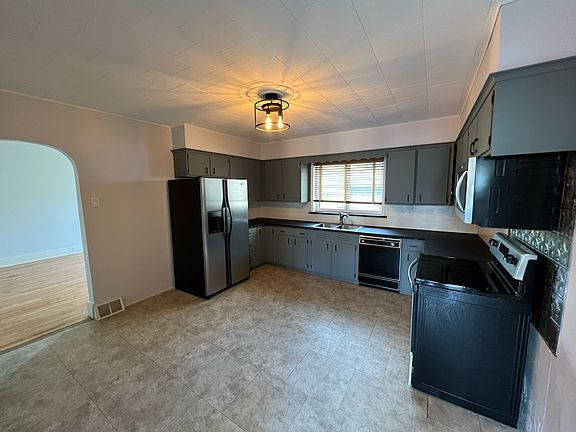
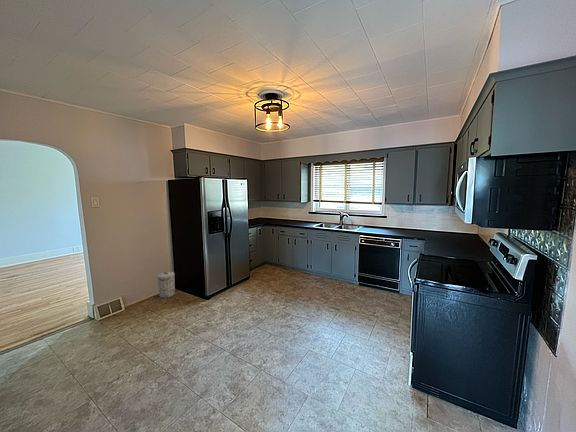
+ trash can [156,271,176,299]
